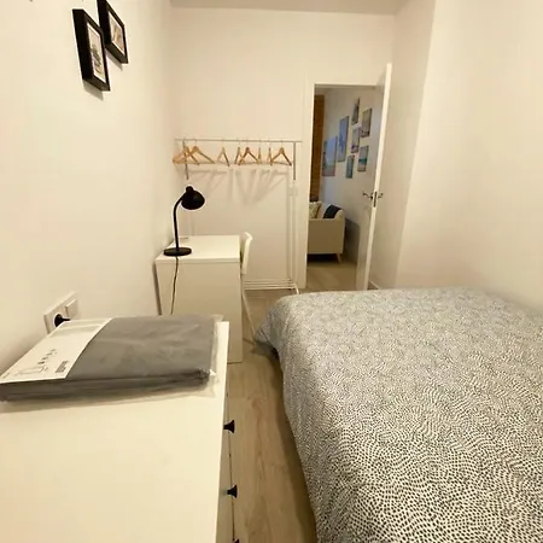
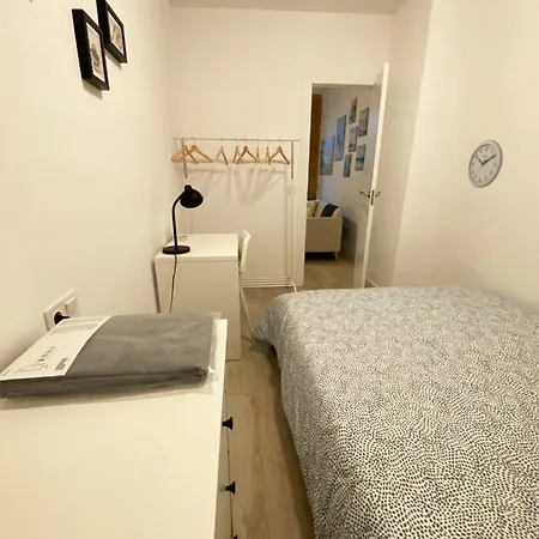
+ wall clock [467,139,504,189]
